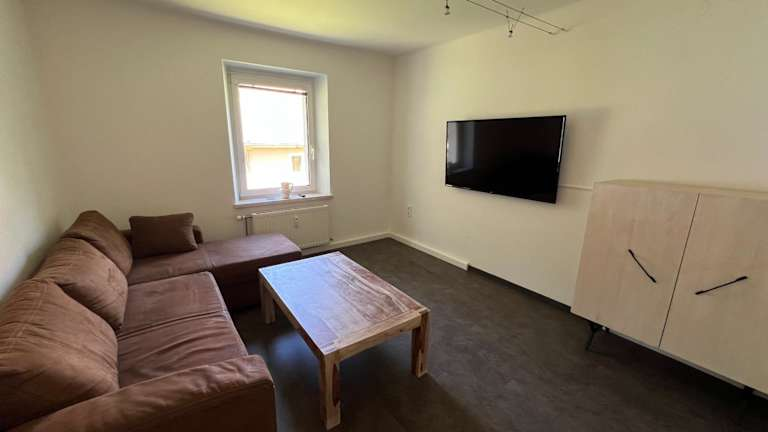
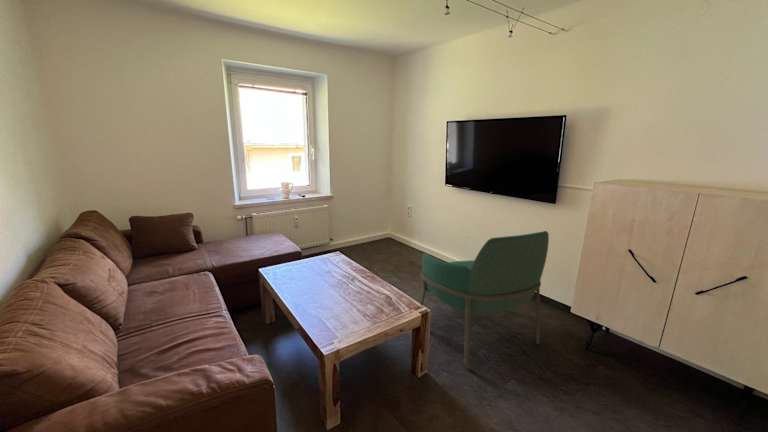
+ armchair [419,230,550,369]
